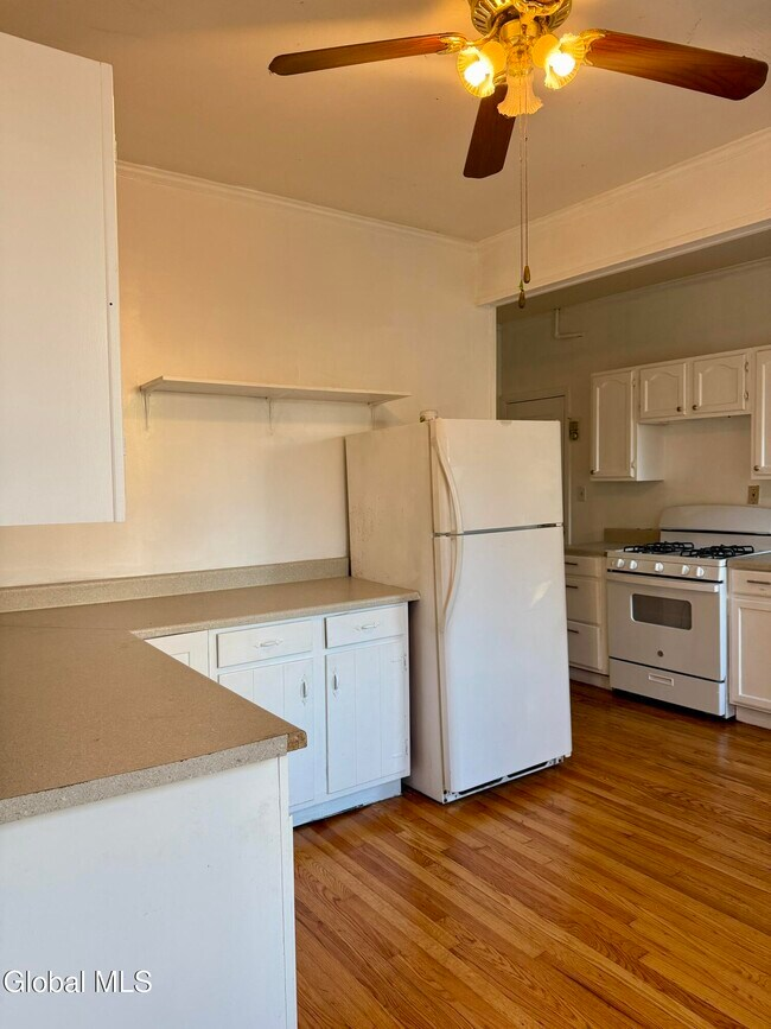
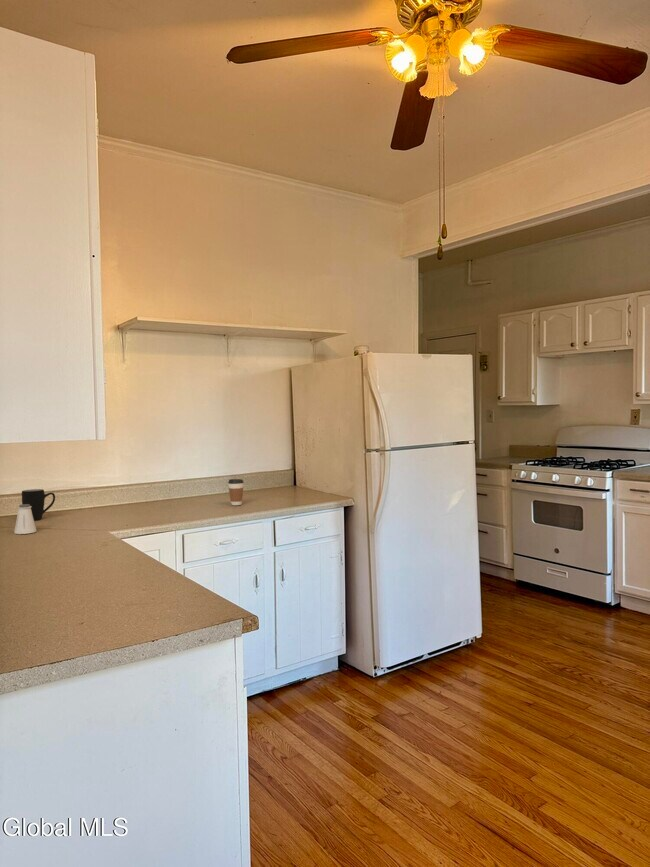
+ saltshaker [13,504,37,535]
+ mug [21,488,56,521]
+ coffee cup [227,478,245,506]
